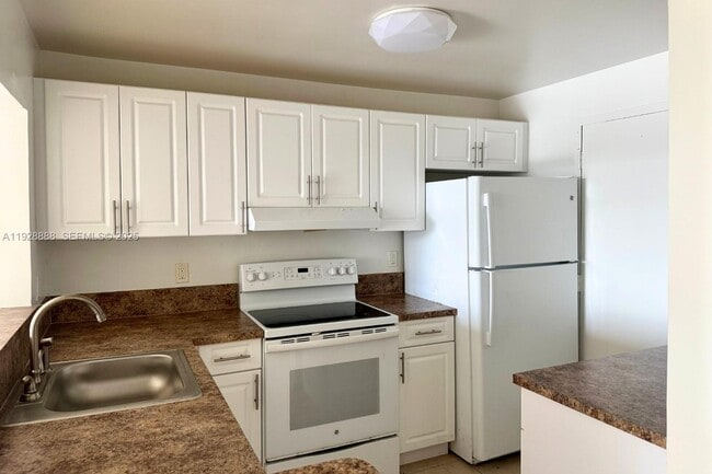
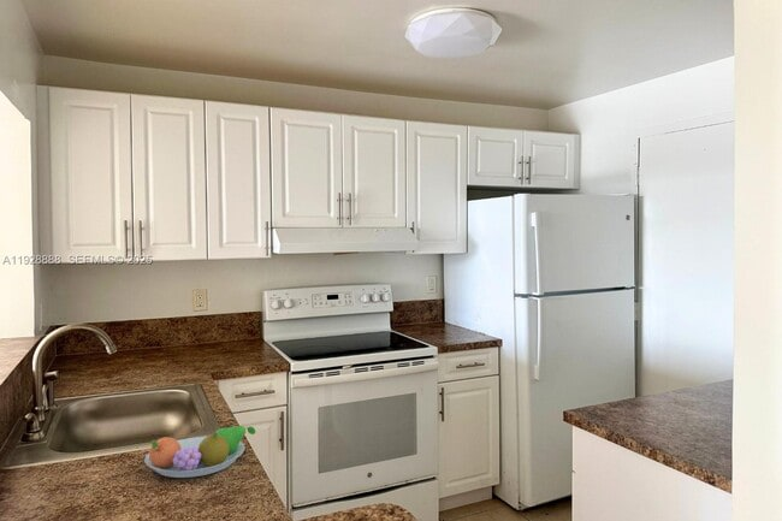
+ fruit bowl [143,425,256,479]
